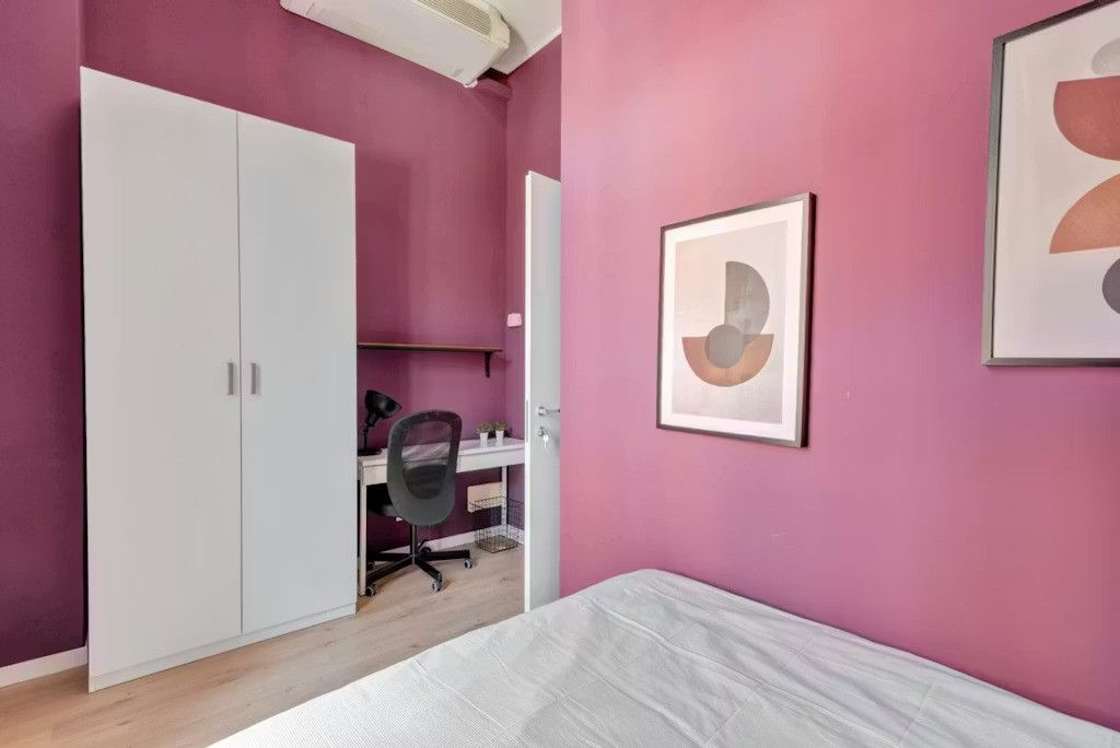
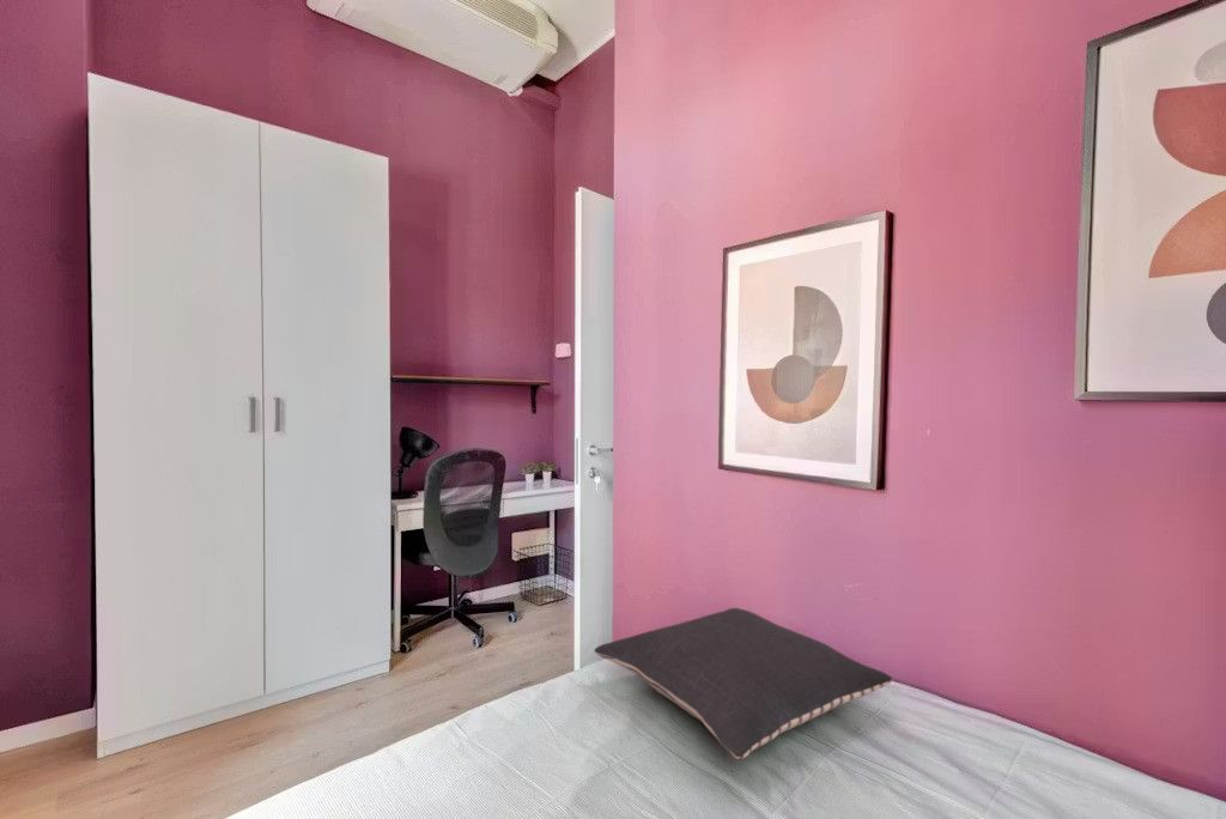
+ pillow [593,607,893,760]
